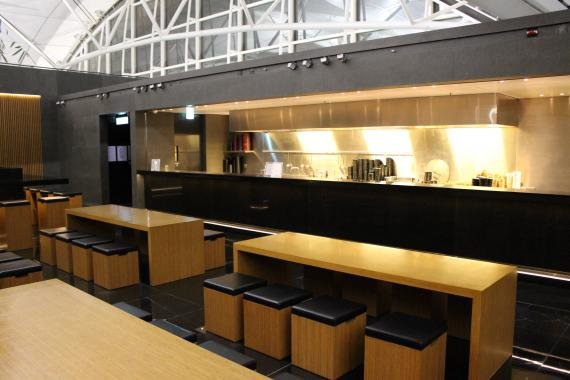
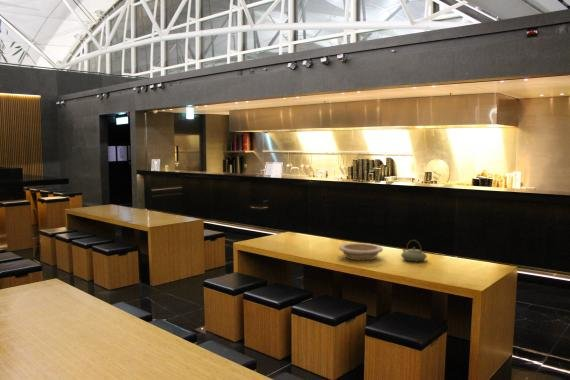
+ teapot [400,239,428,263]
+ bowl [338,242,384,261]
